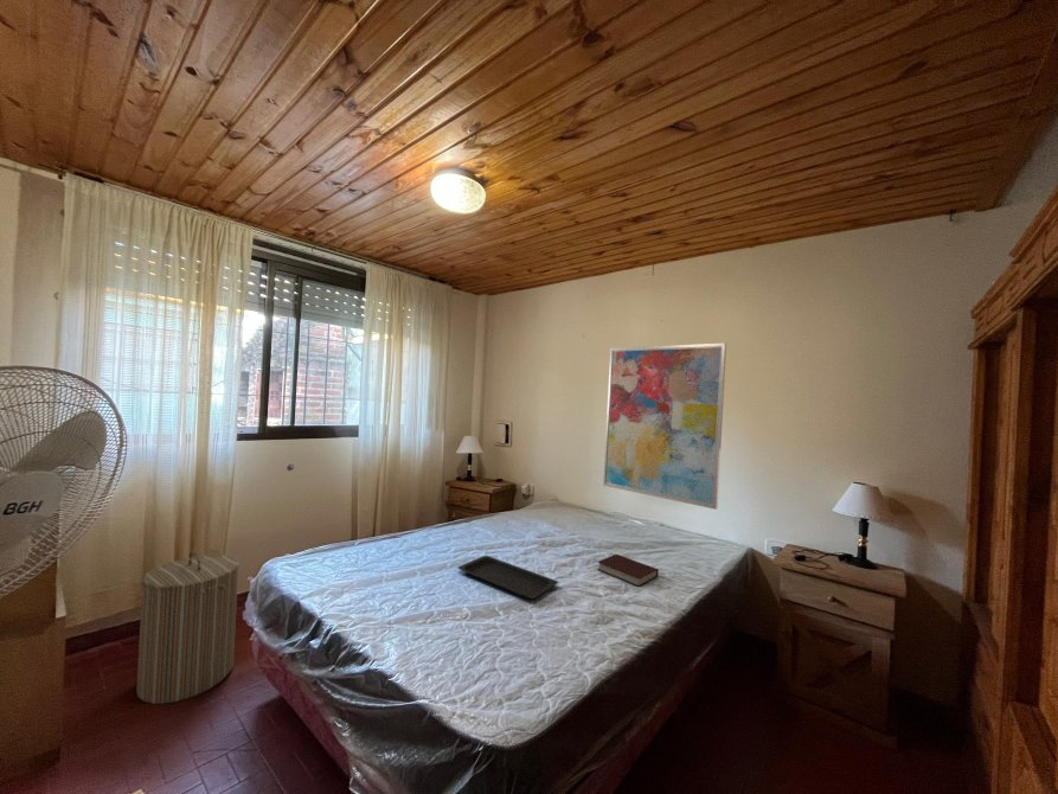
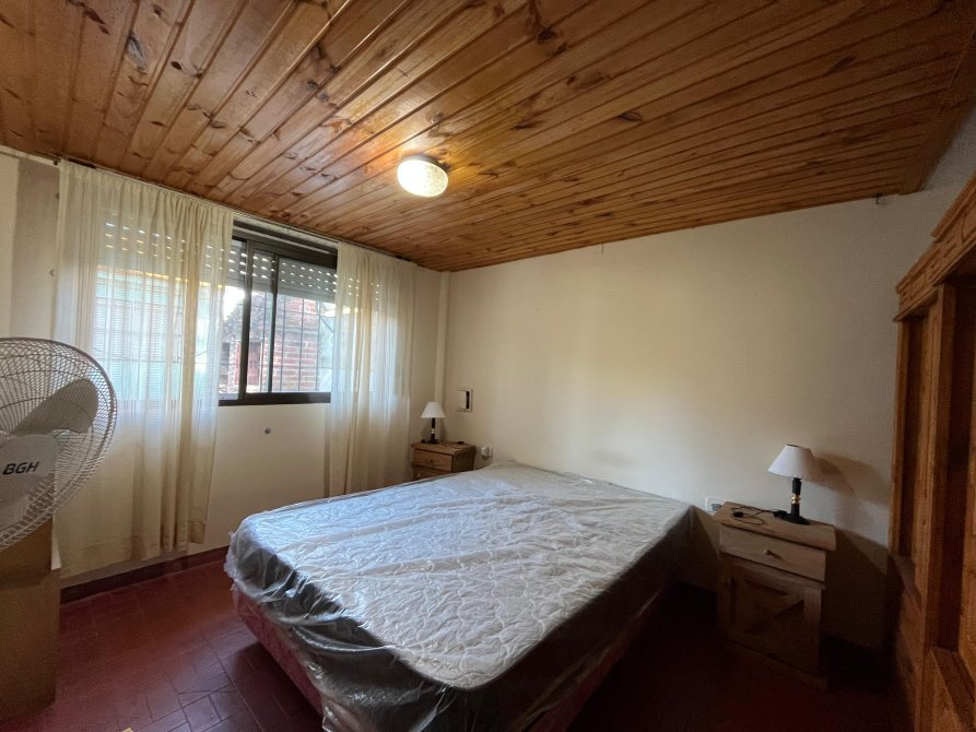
- book [597,553,660,588]
- wall art [602,341,727,511]
- serving tray [456,555,559,600]
- laundry hamper [135,550,241,705]
